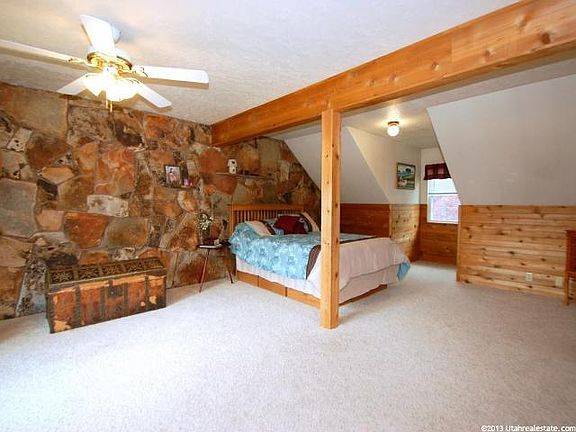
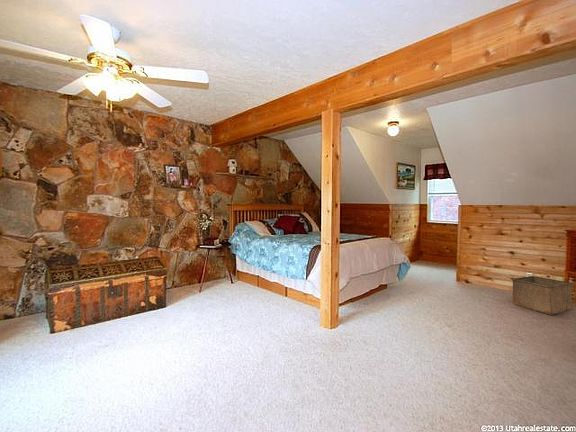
+ storage bin [511,275,574,316]
